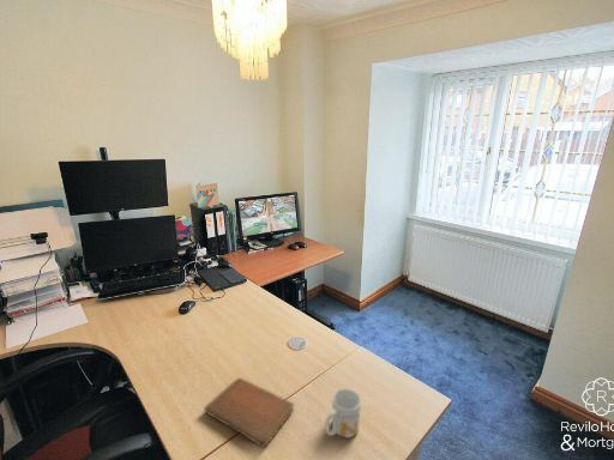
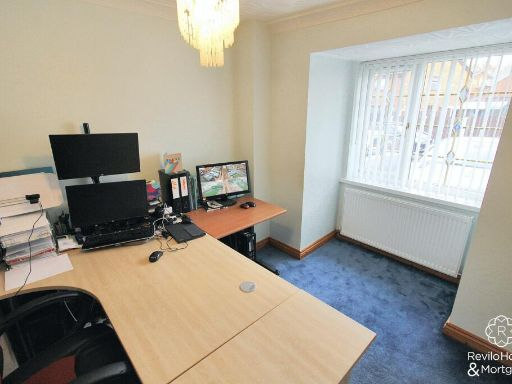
- mug [324,387,362,438]
- notebook [203,376,295,449]
